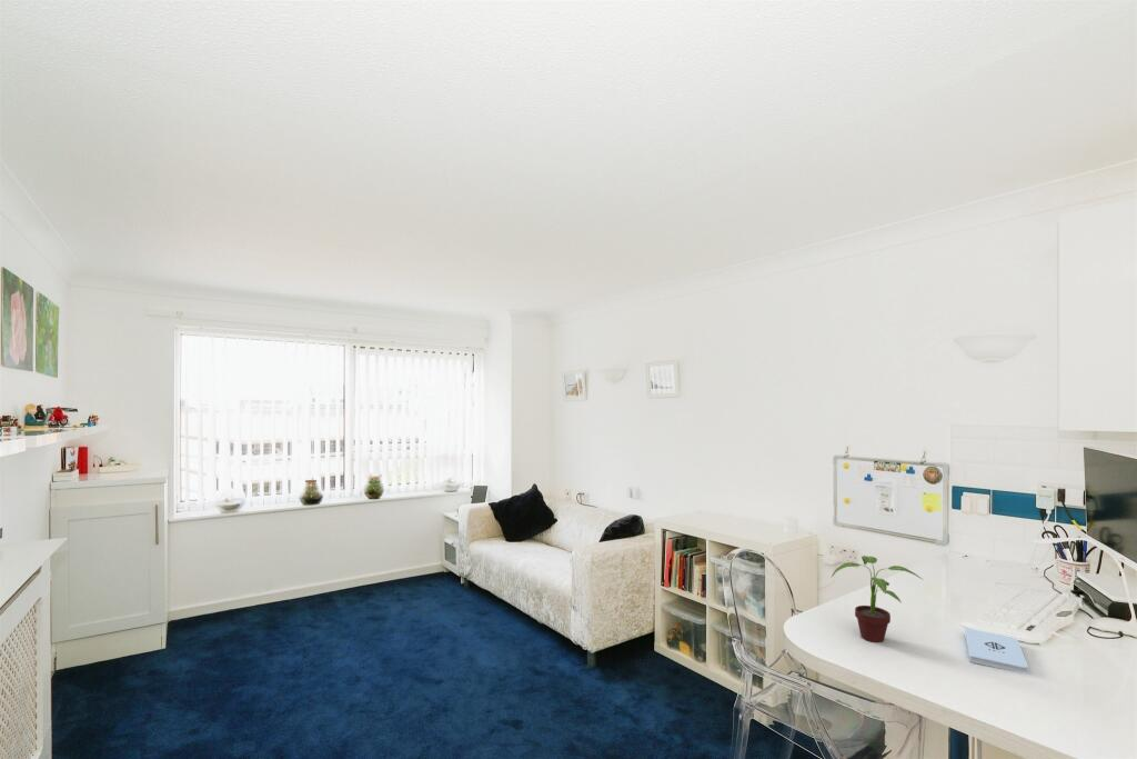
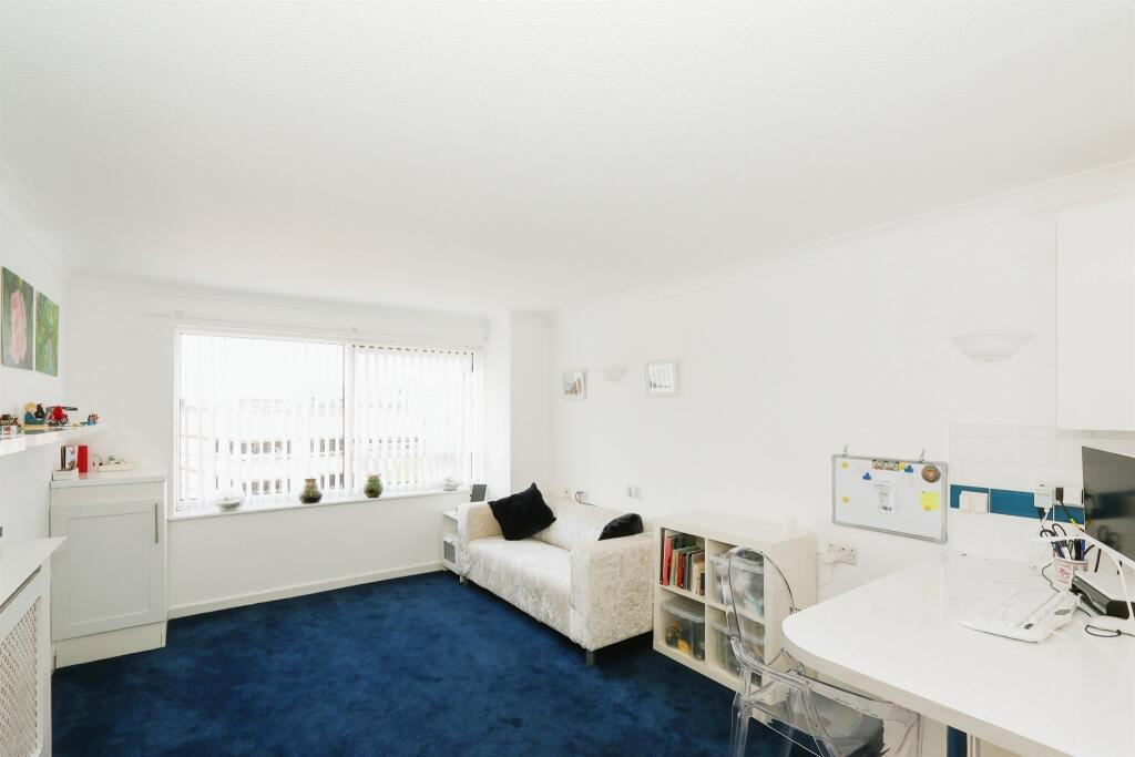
- potted plant [829,555,925,643]
- notepad [964,627,1029,675]
